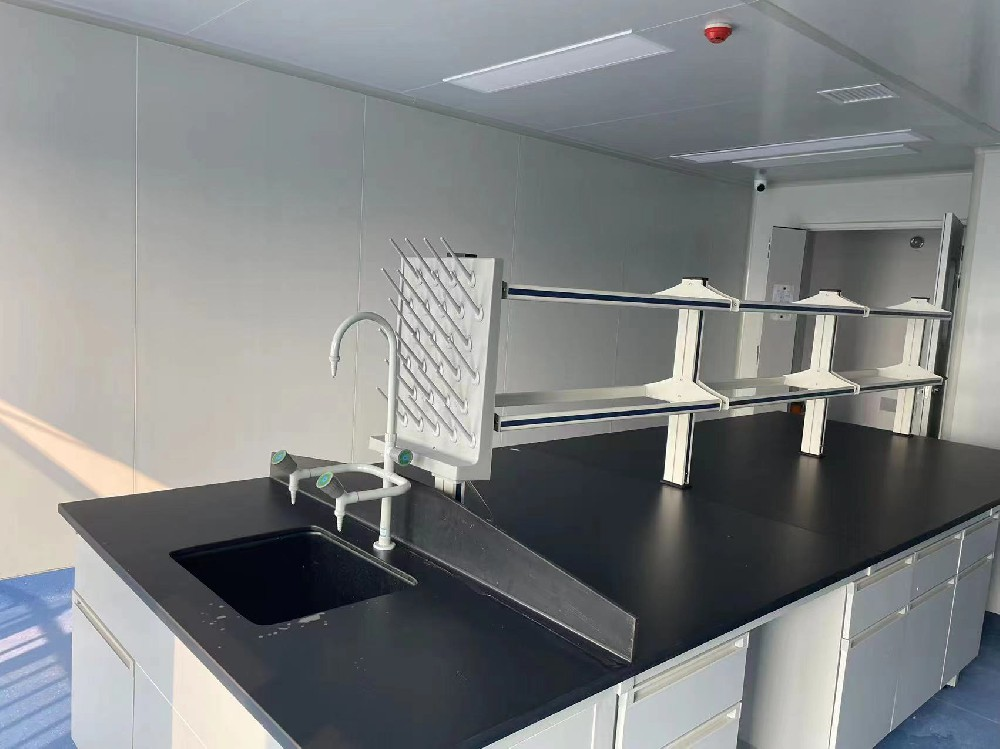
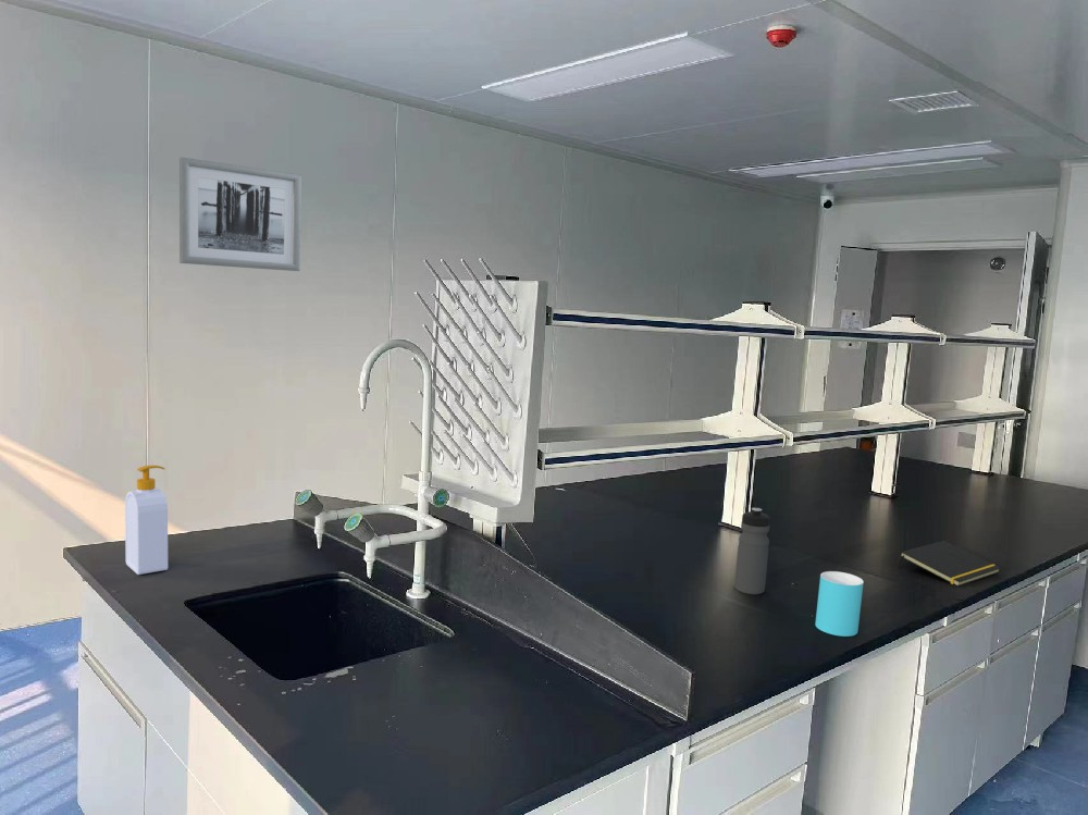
+ notepad [898,540,1001,588]
+ cup [814,570,864,638]
+ wall art [178,157,302,272]
+ soap bottle [124,465,169,576]
+ water bottle [733,507,771,595]
